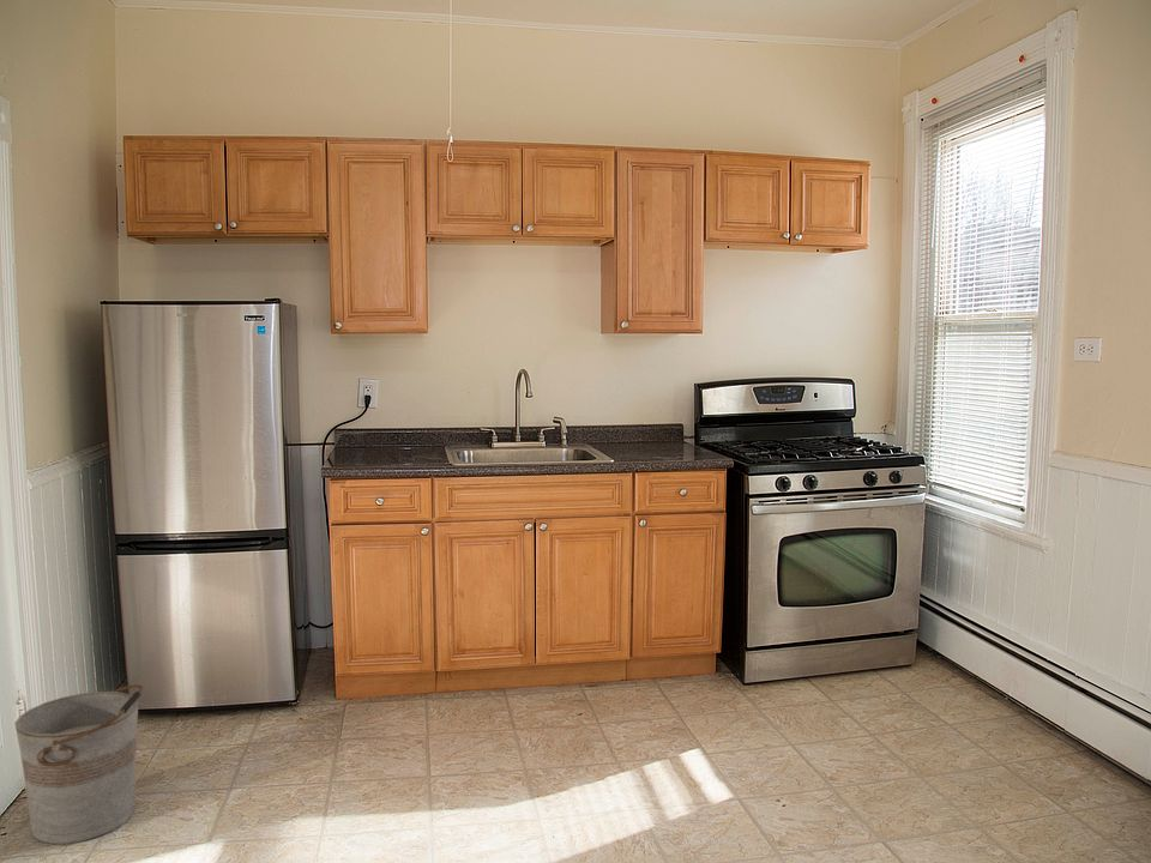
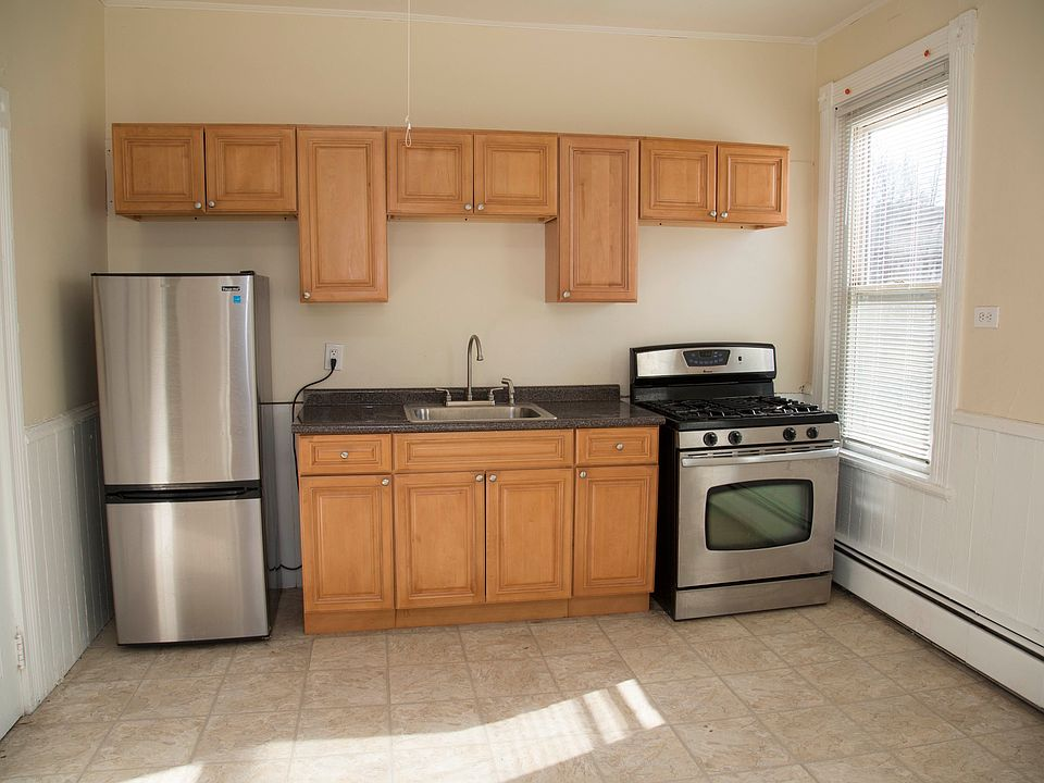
- bucket [13,683,144,845]
